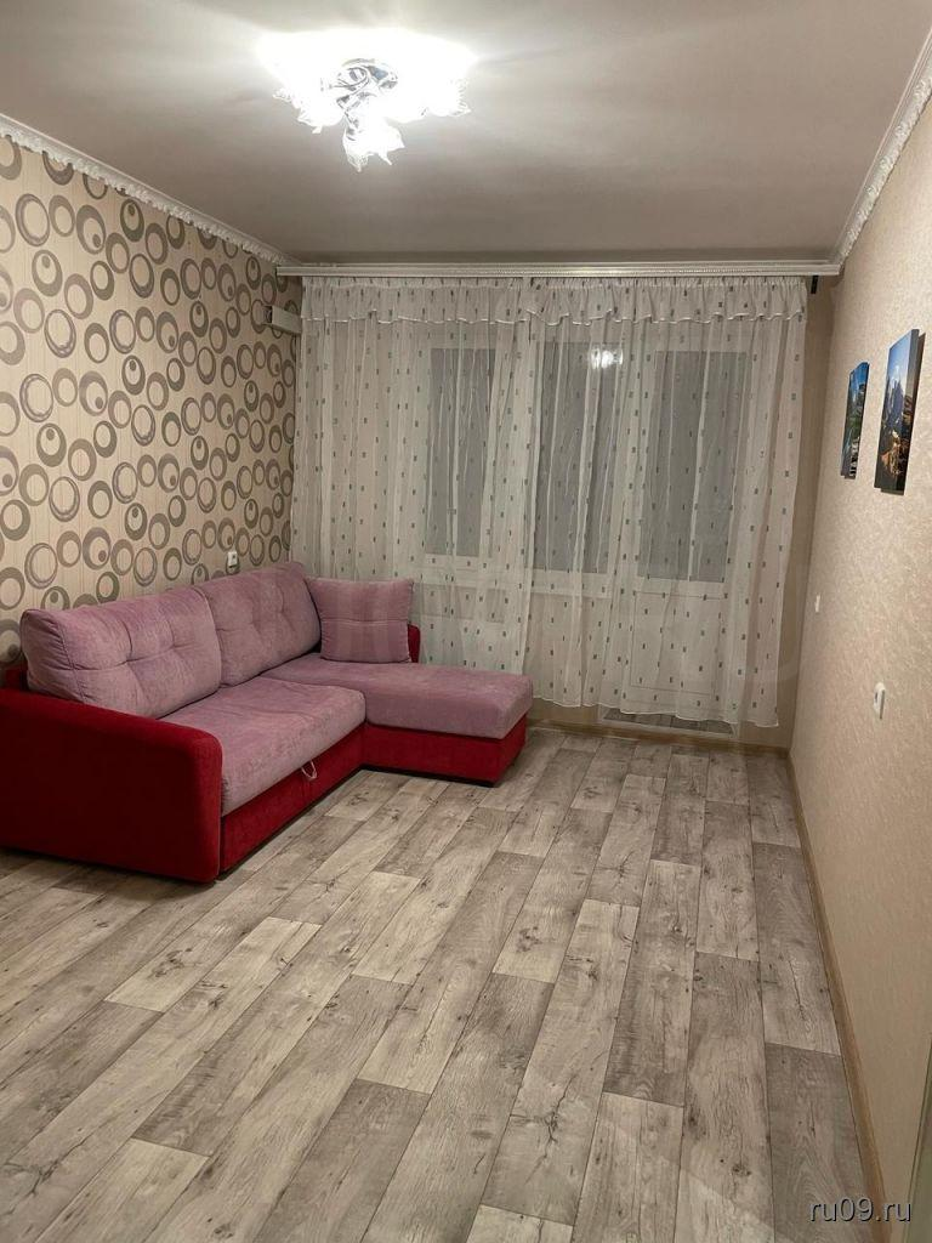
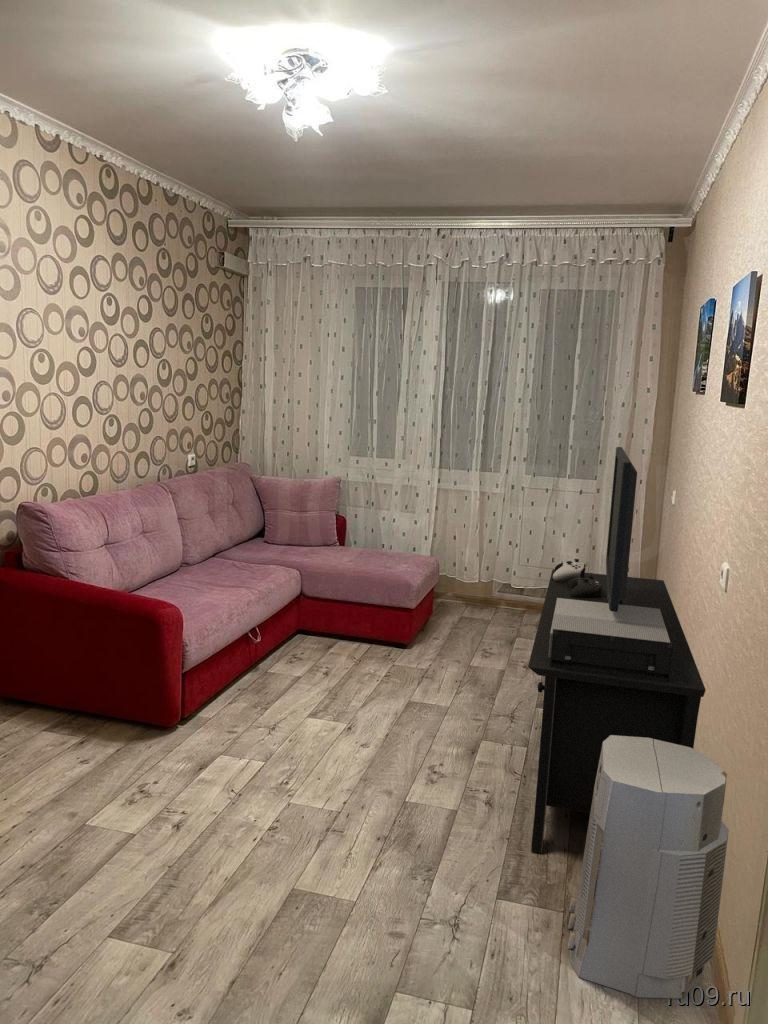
+ media console [527,446,707,854]
+ air purifier [567,735,730,999]
